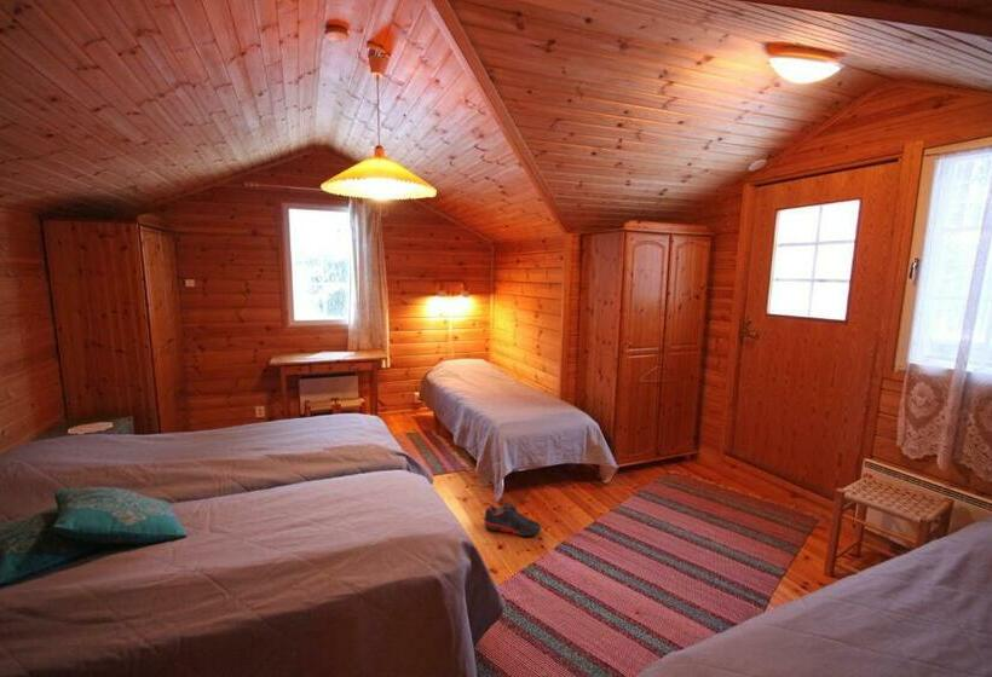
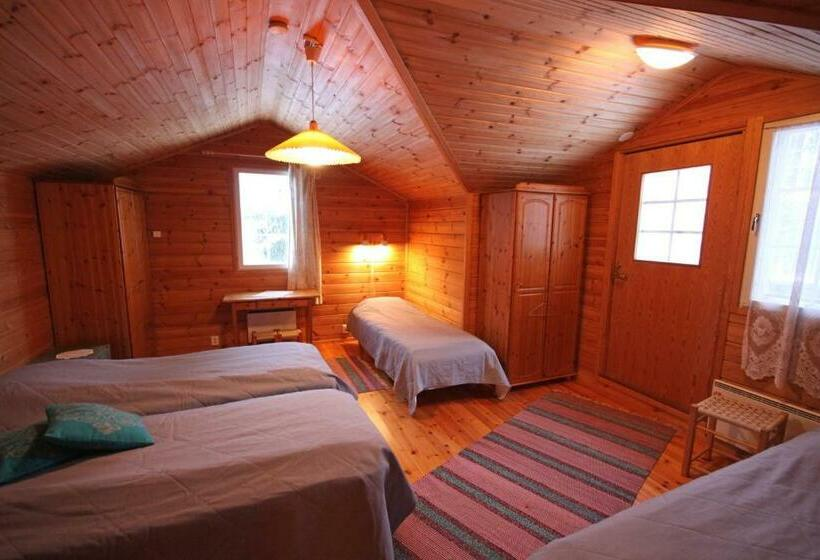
- shoe [483,500,542,537]
